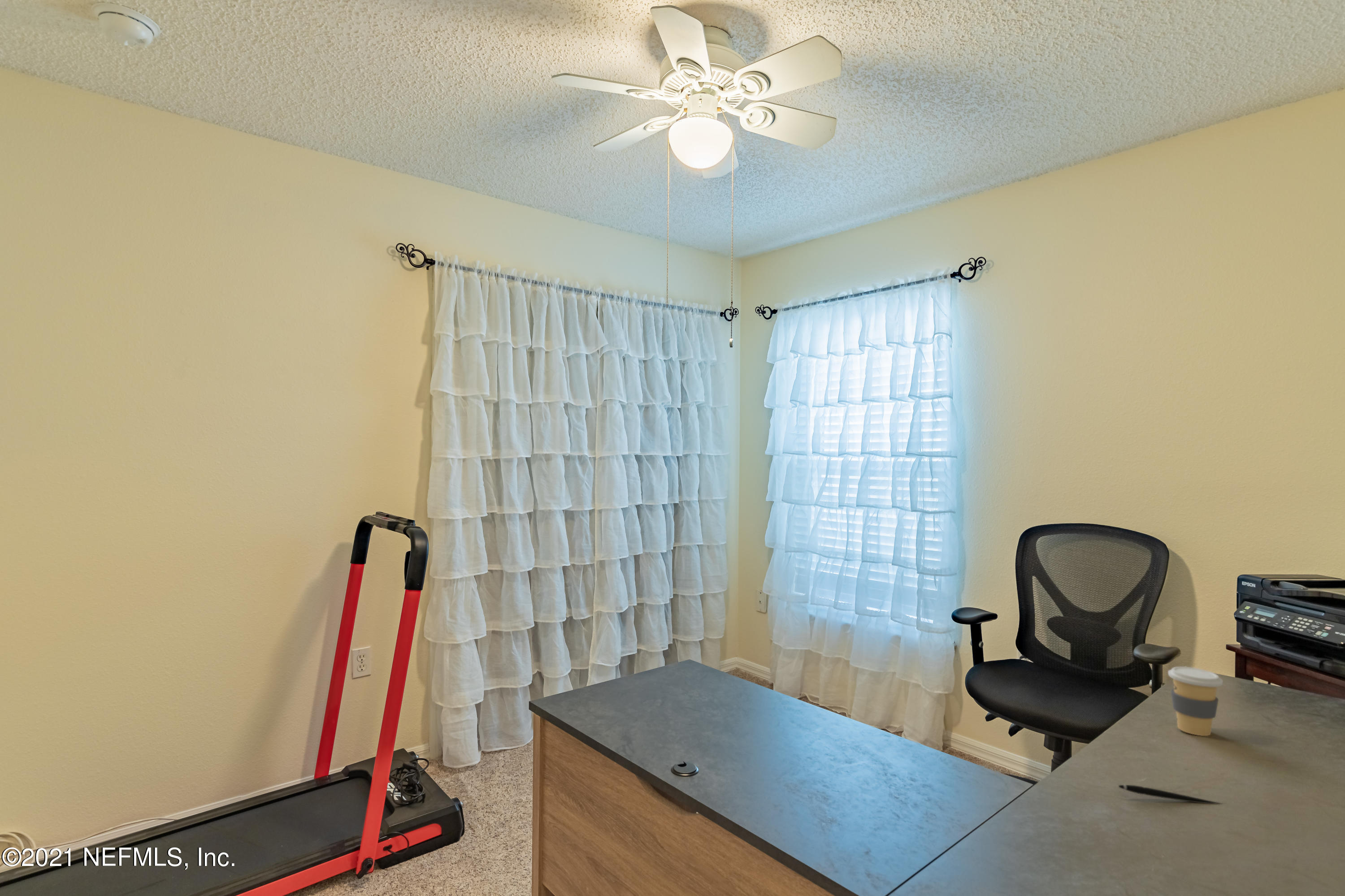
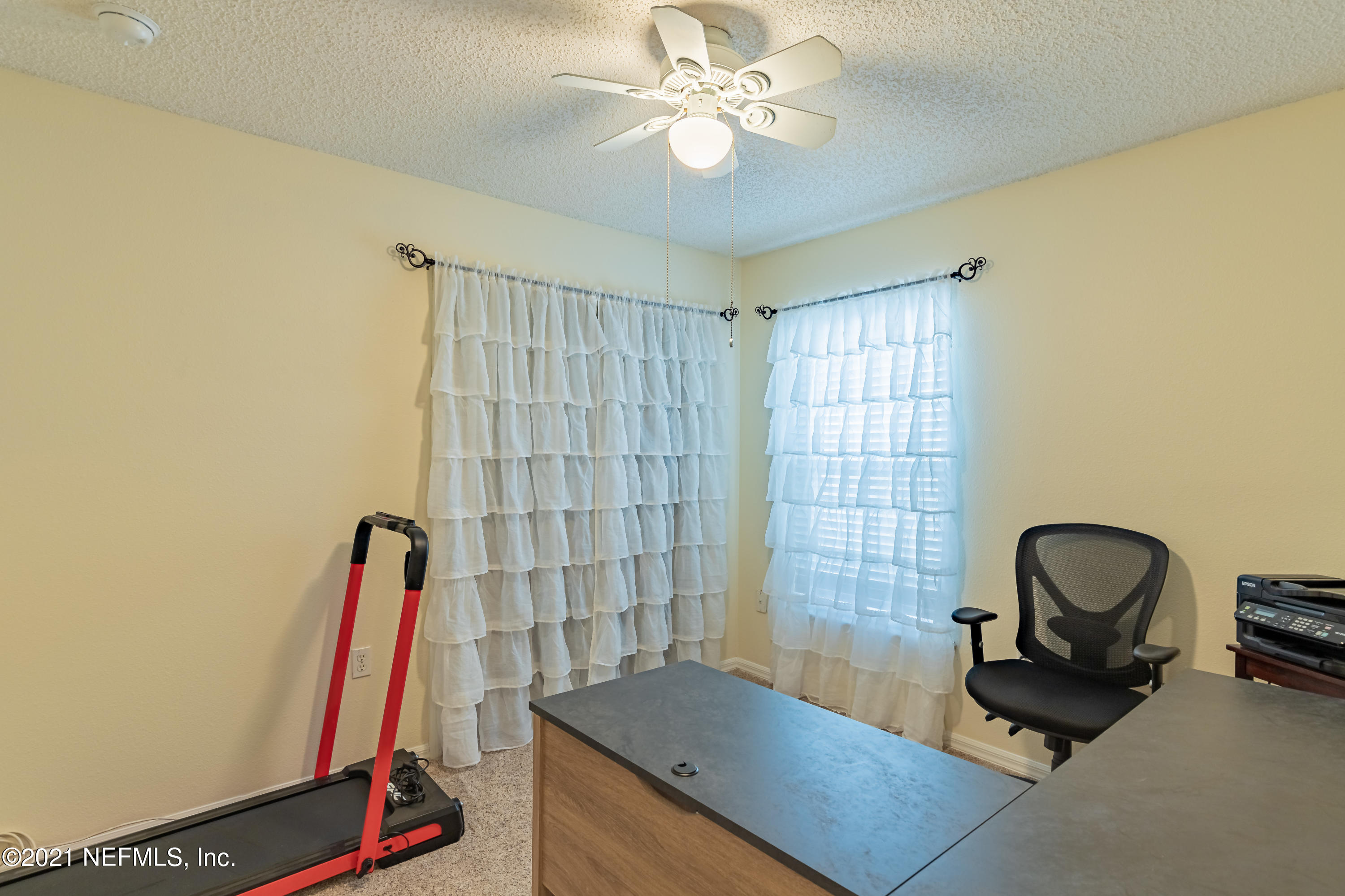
- coffee cup [1167,666,1224,736]
- pen [1118,784,1223,805]
